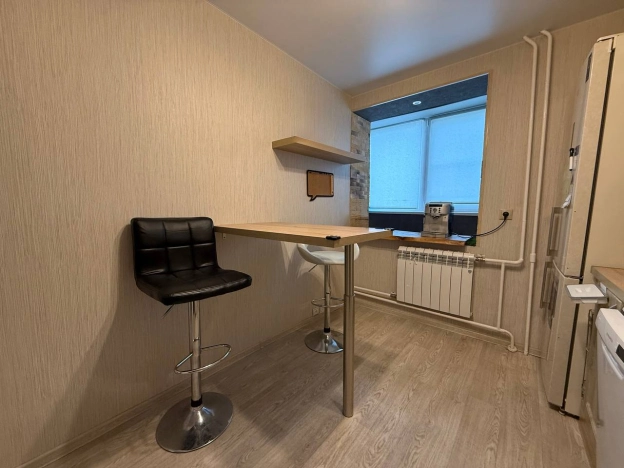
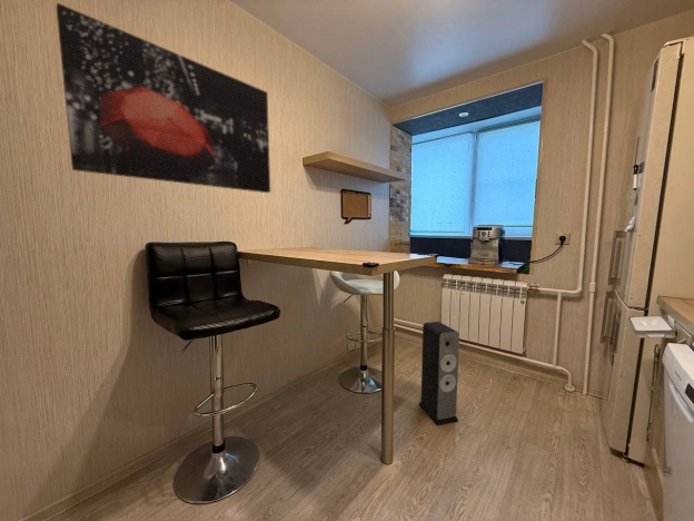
+ wall art [56,2,271,194]
+ speaker [418,321,460,426]
